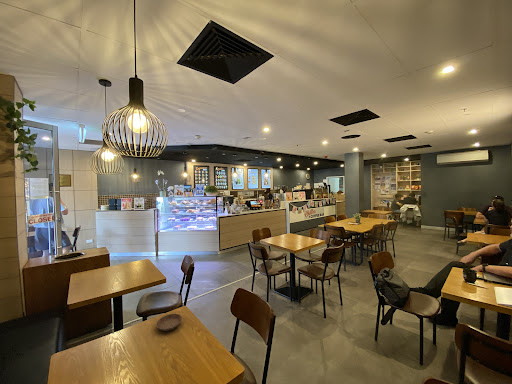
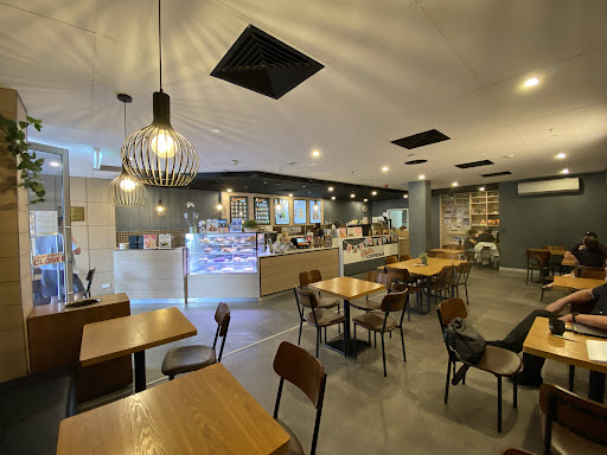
- saucer [155,313,183,332]
